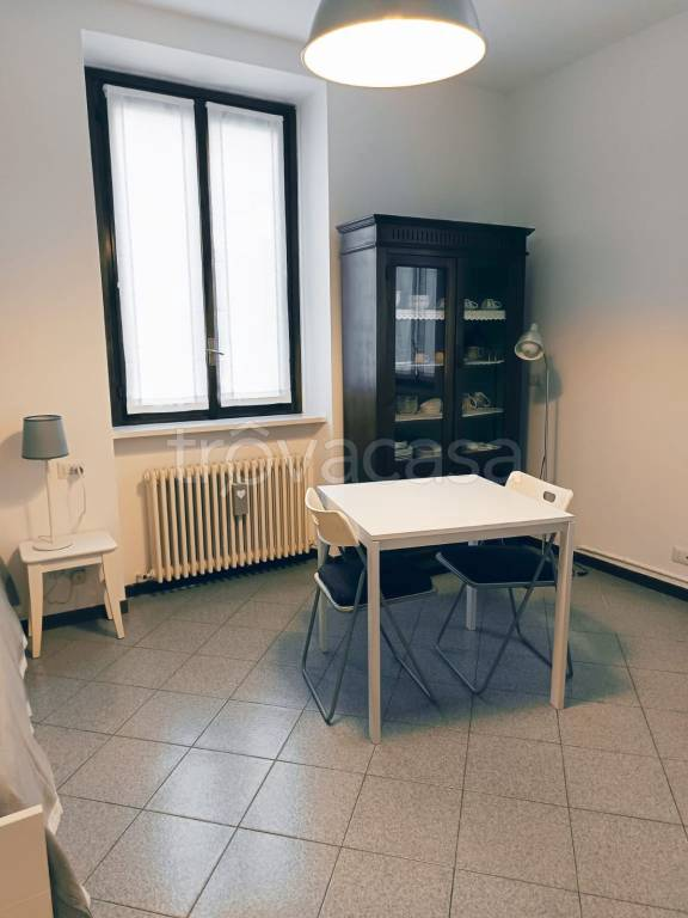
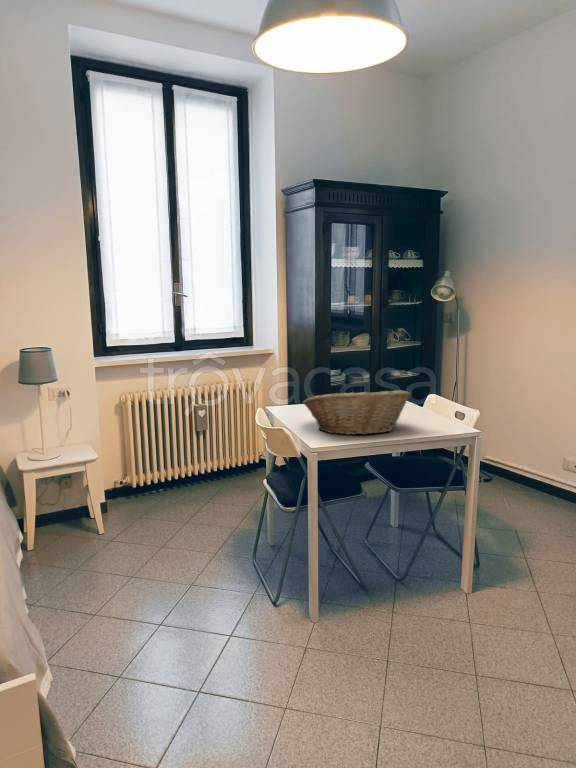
+ fruit basket [302,387,412,436]
